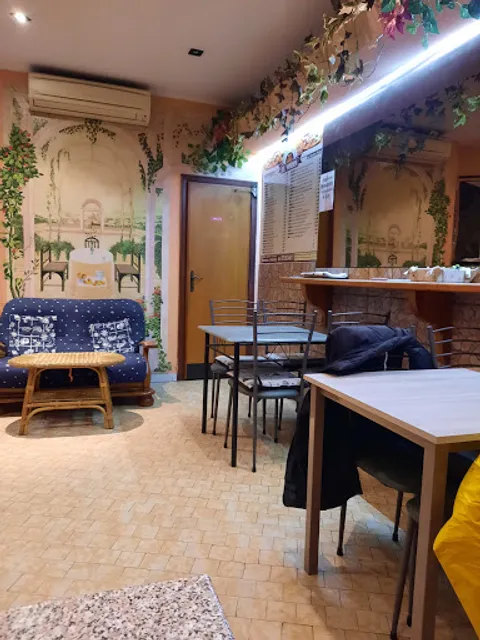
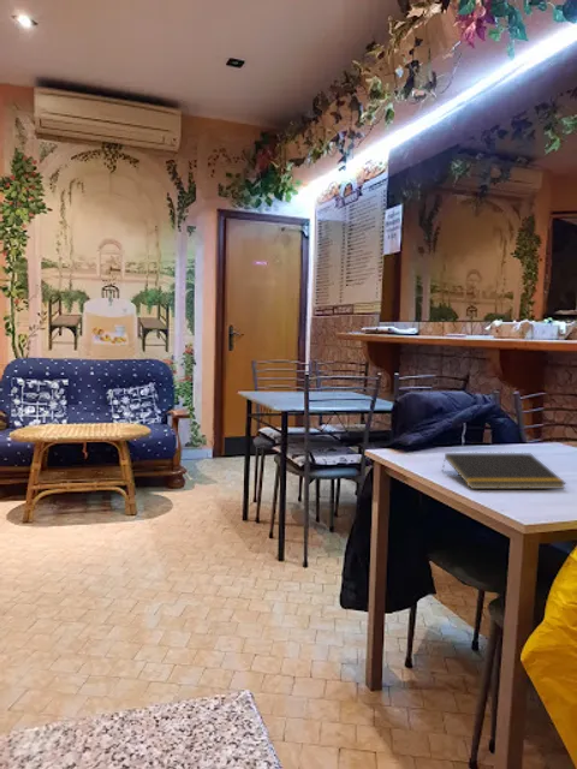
+ notepad [441,452,567,490]
